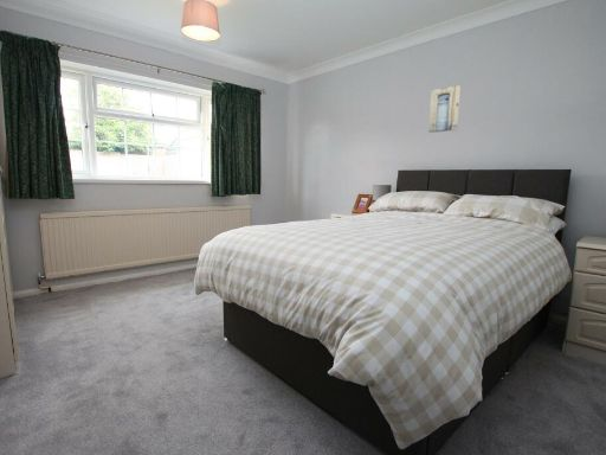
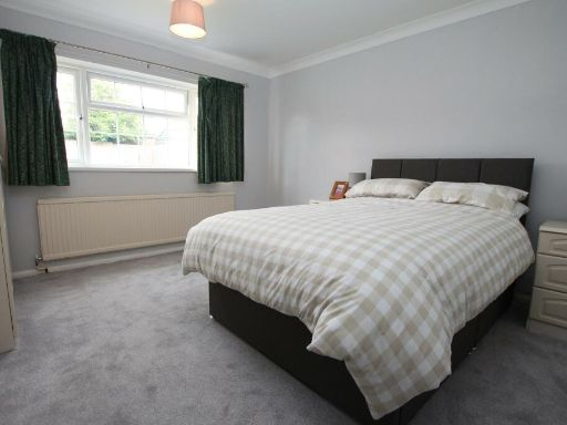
- wall art [427,84,462,134]
